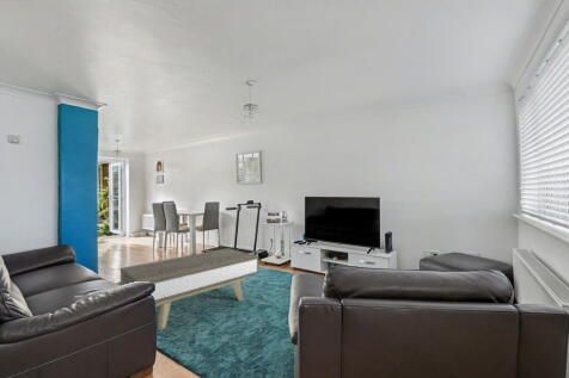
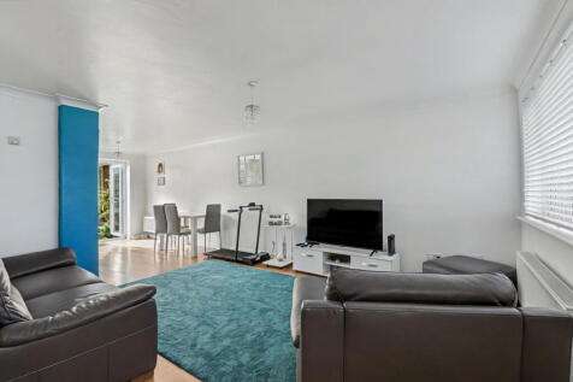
- coffee table [120,247,261,331]
